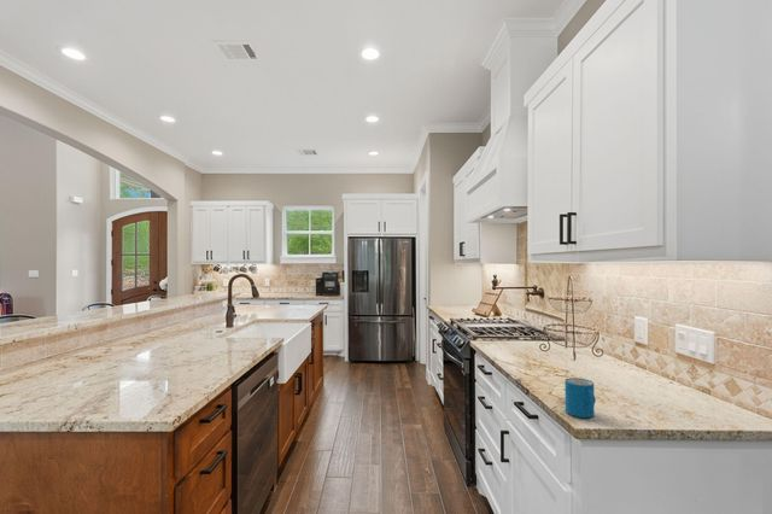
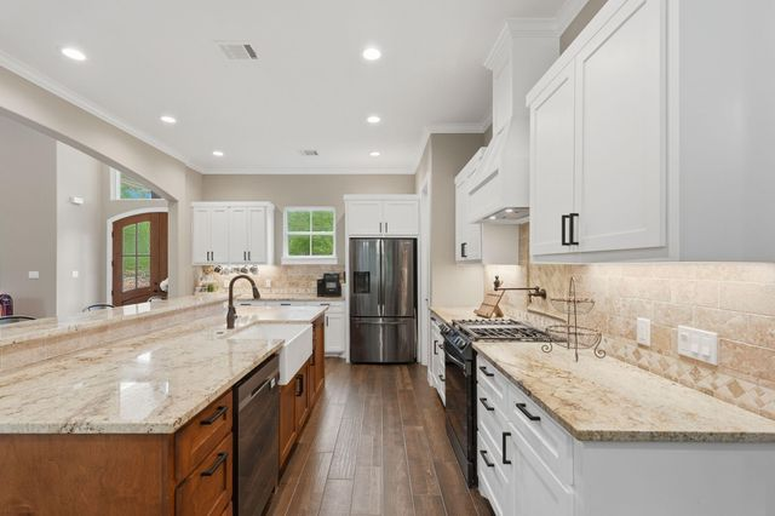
- mug [563,376,597,419]
